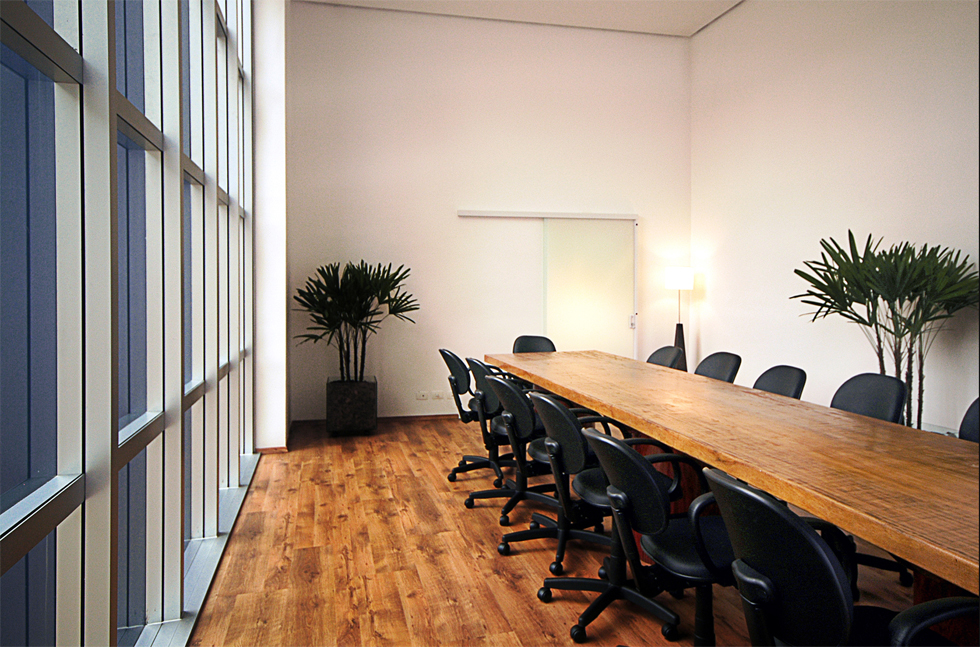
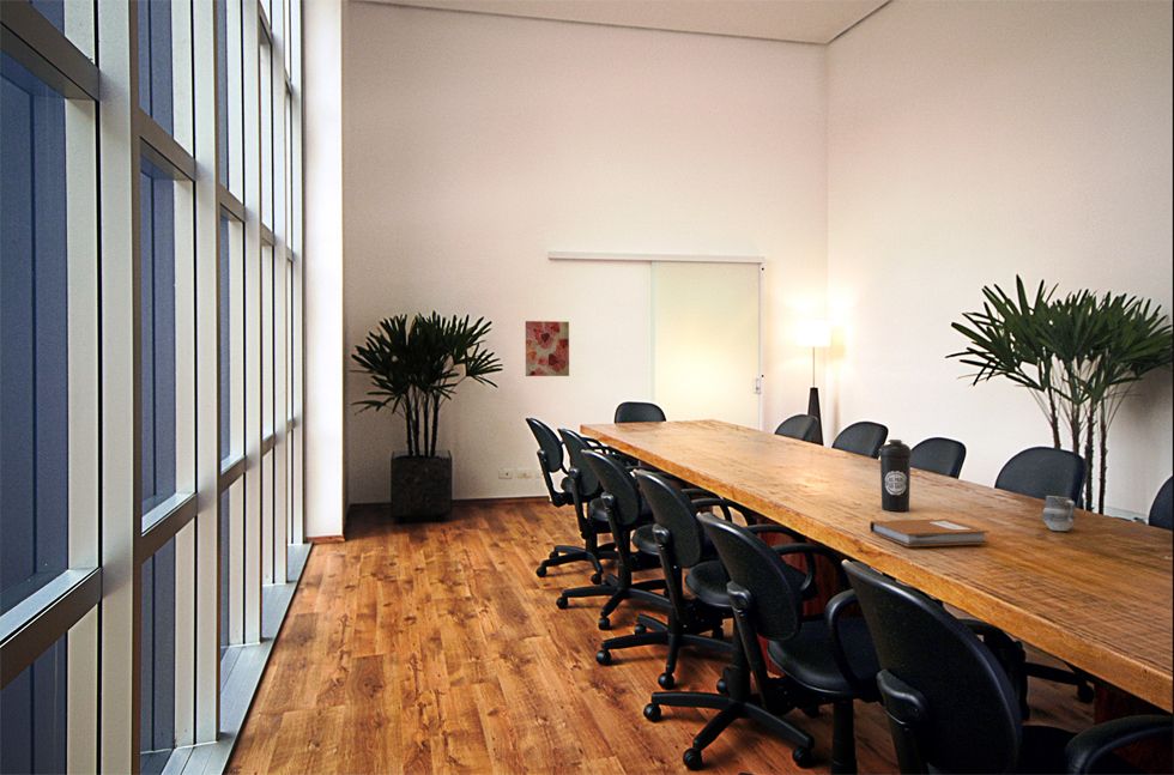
+ water bottle [878,438,913,513]
+ cup [1041,495,1077,532]
+ wall art [525,320,570,377]
+ notebook [869,517,991,547]
